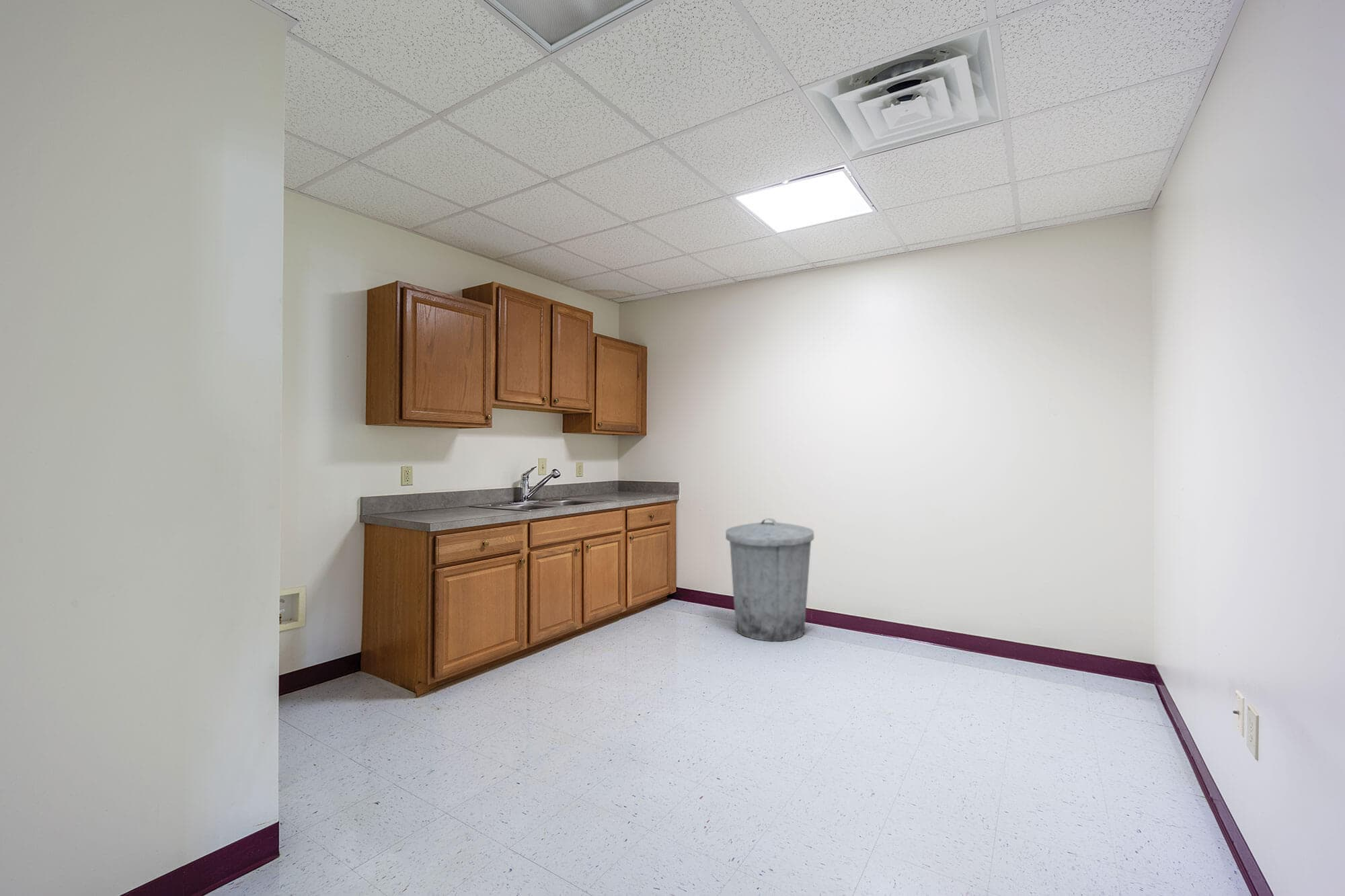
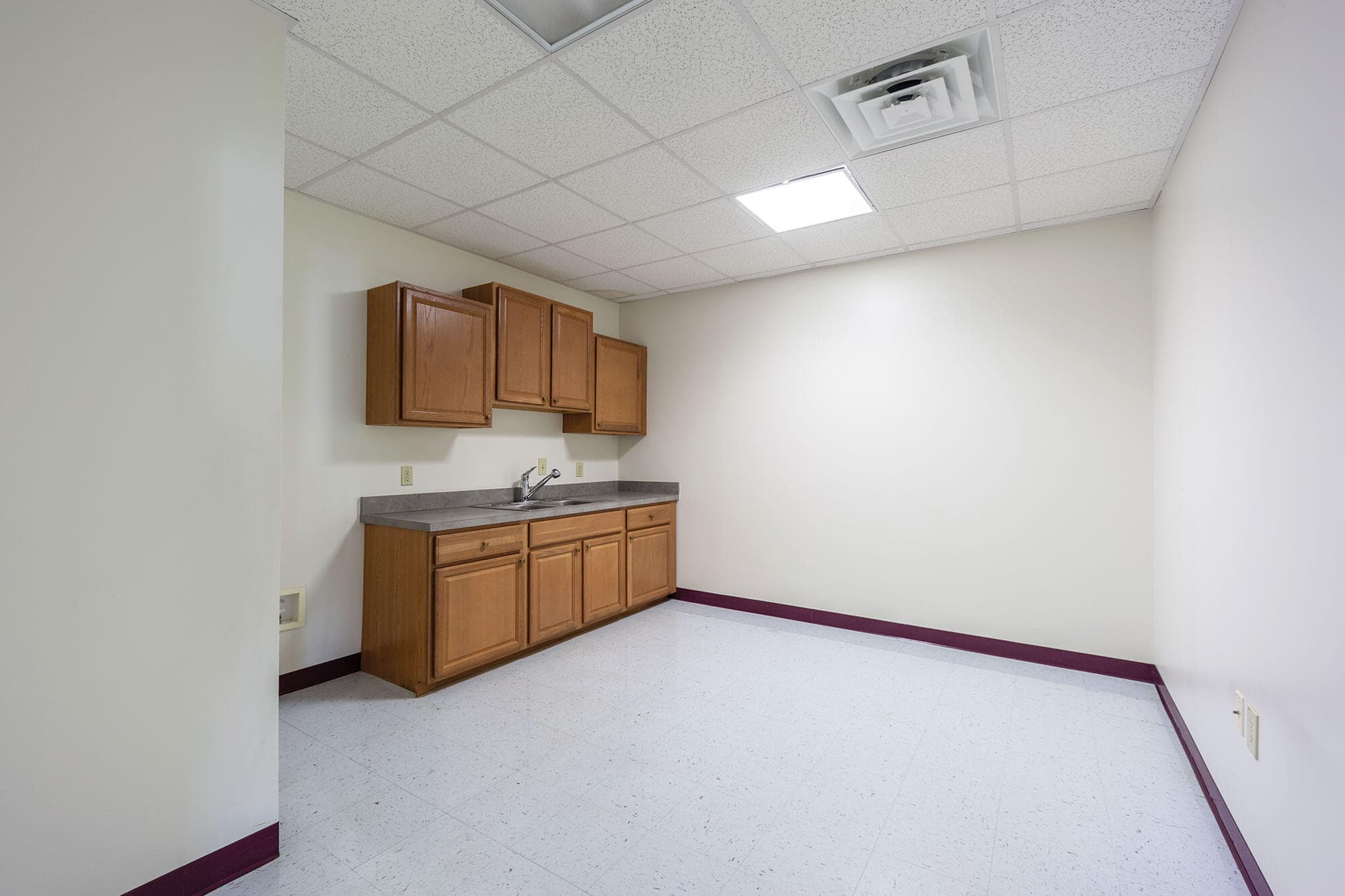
- trash can [725,518,814,642]
